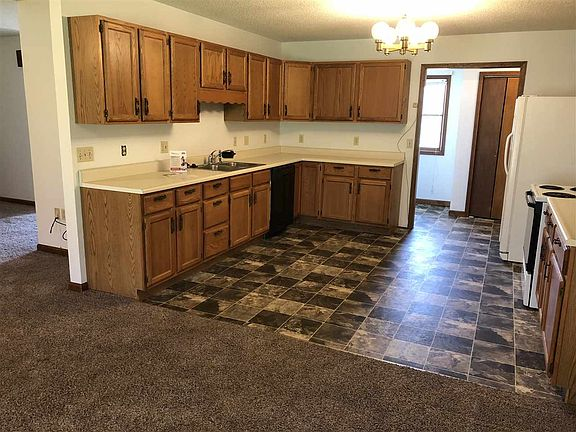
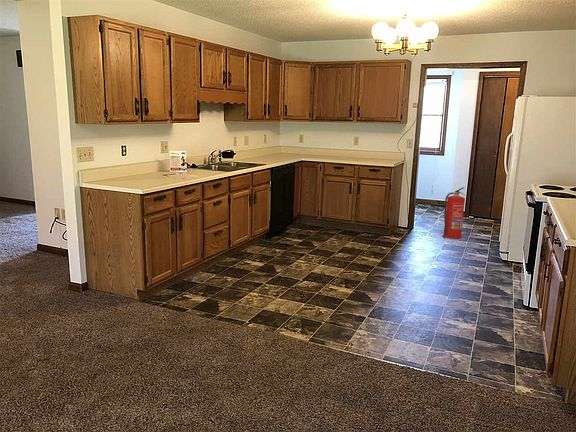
+ fire extinguisher [441,186,466,239]
